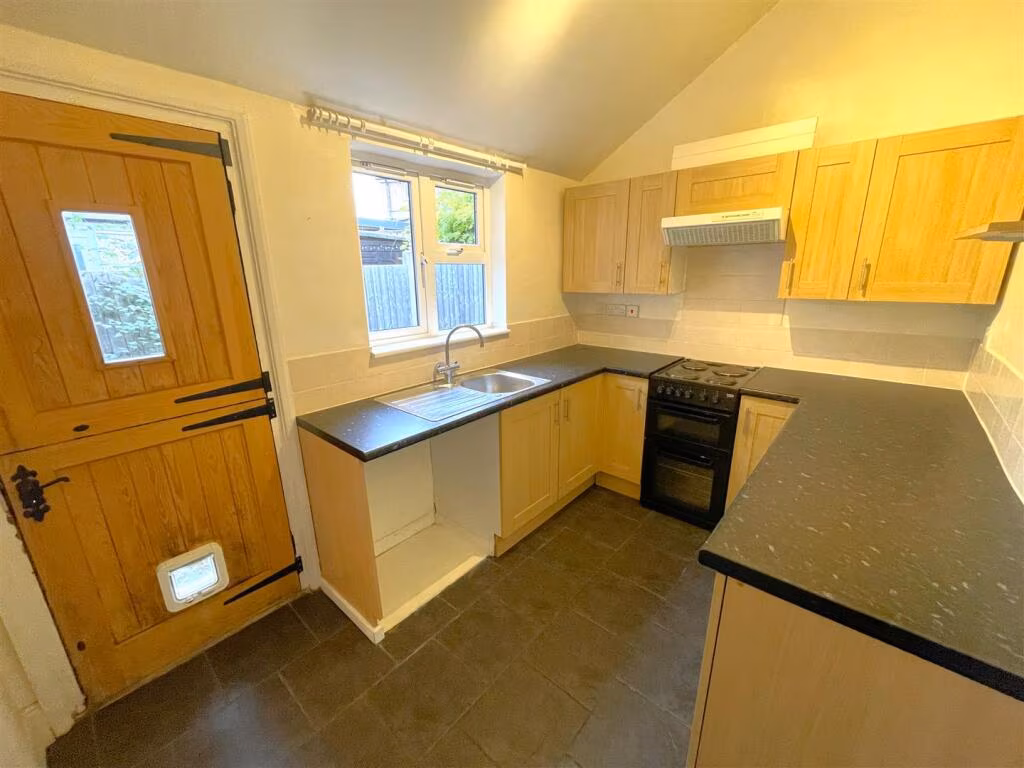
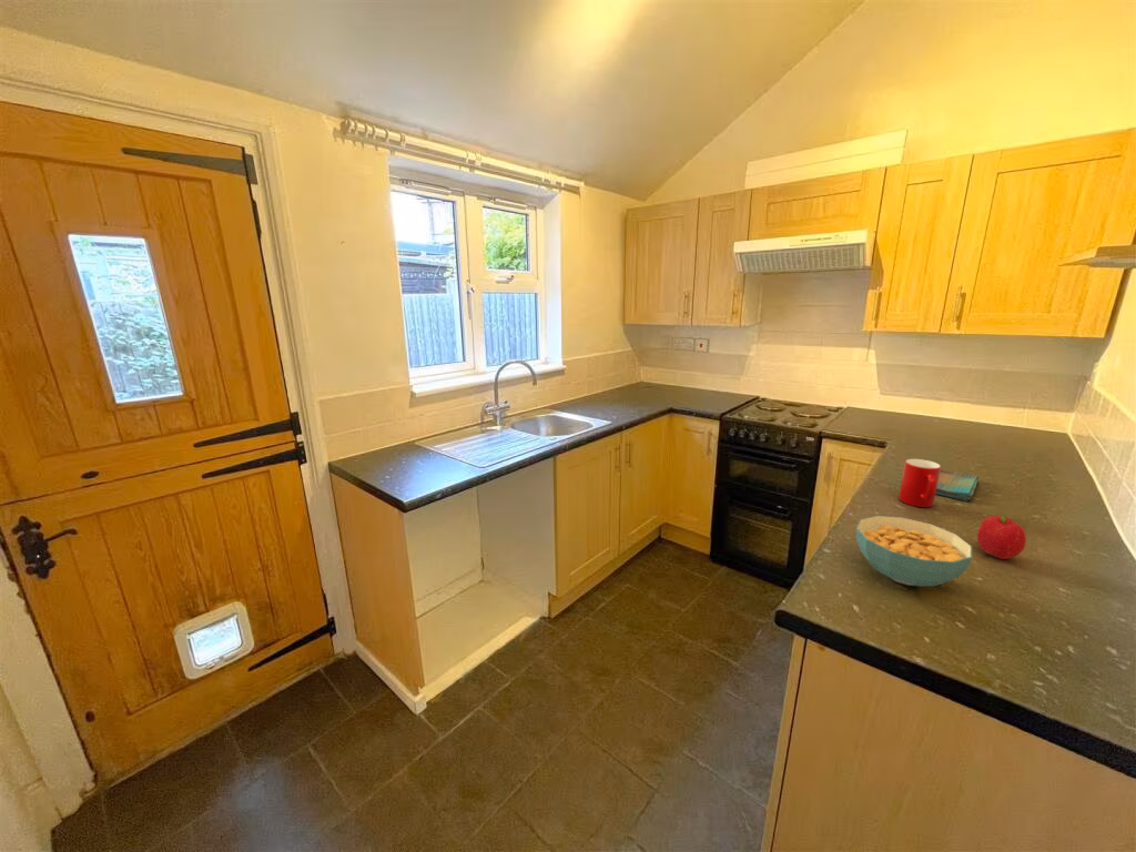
+ dish towel [935,468,980,503]
+ fruit [976,514,1027,560]
+ cup [897,458,942,508]
+ cereal bowl [855,515,973,588]
